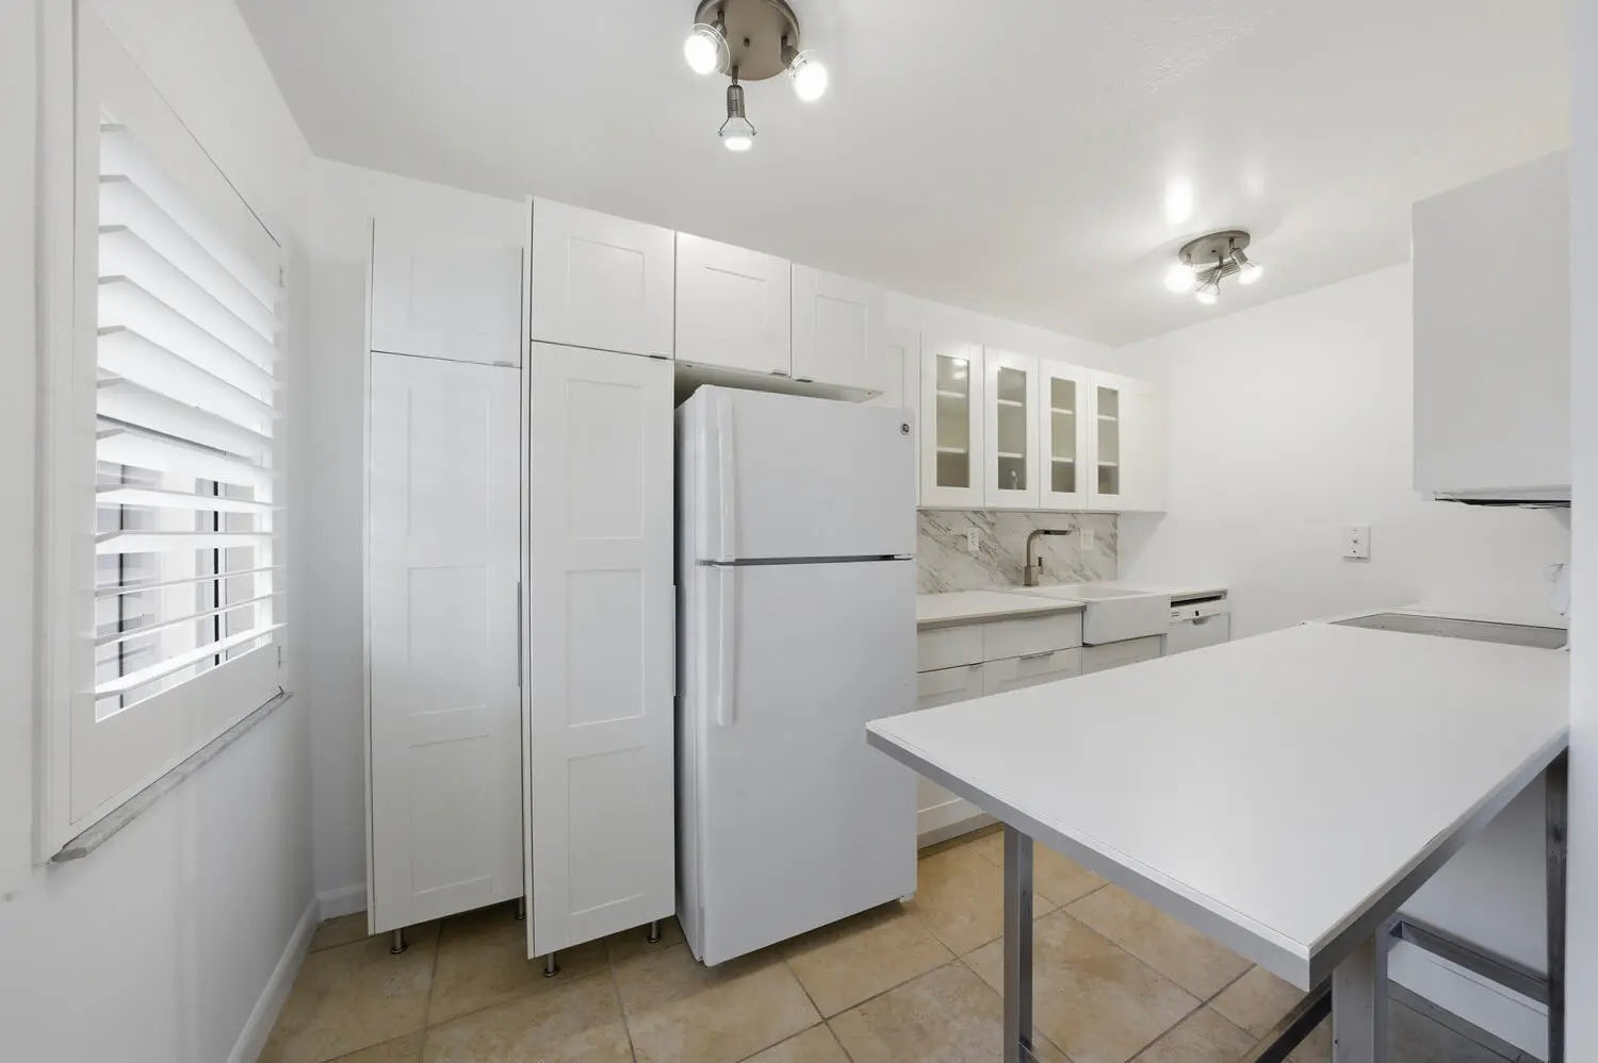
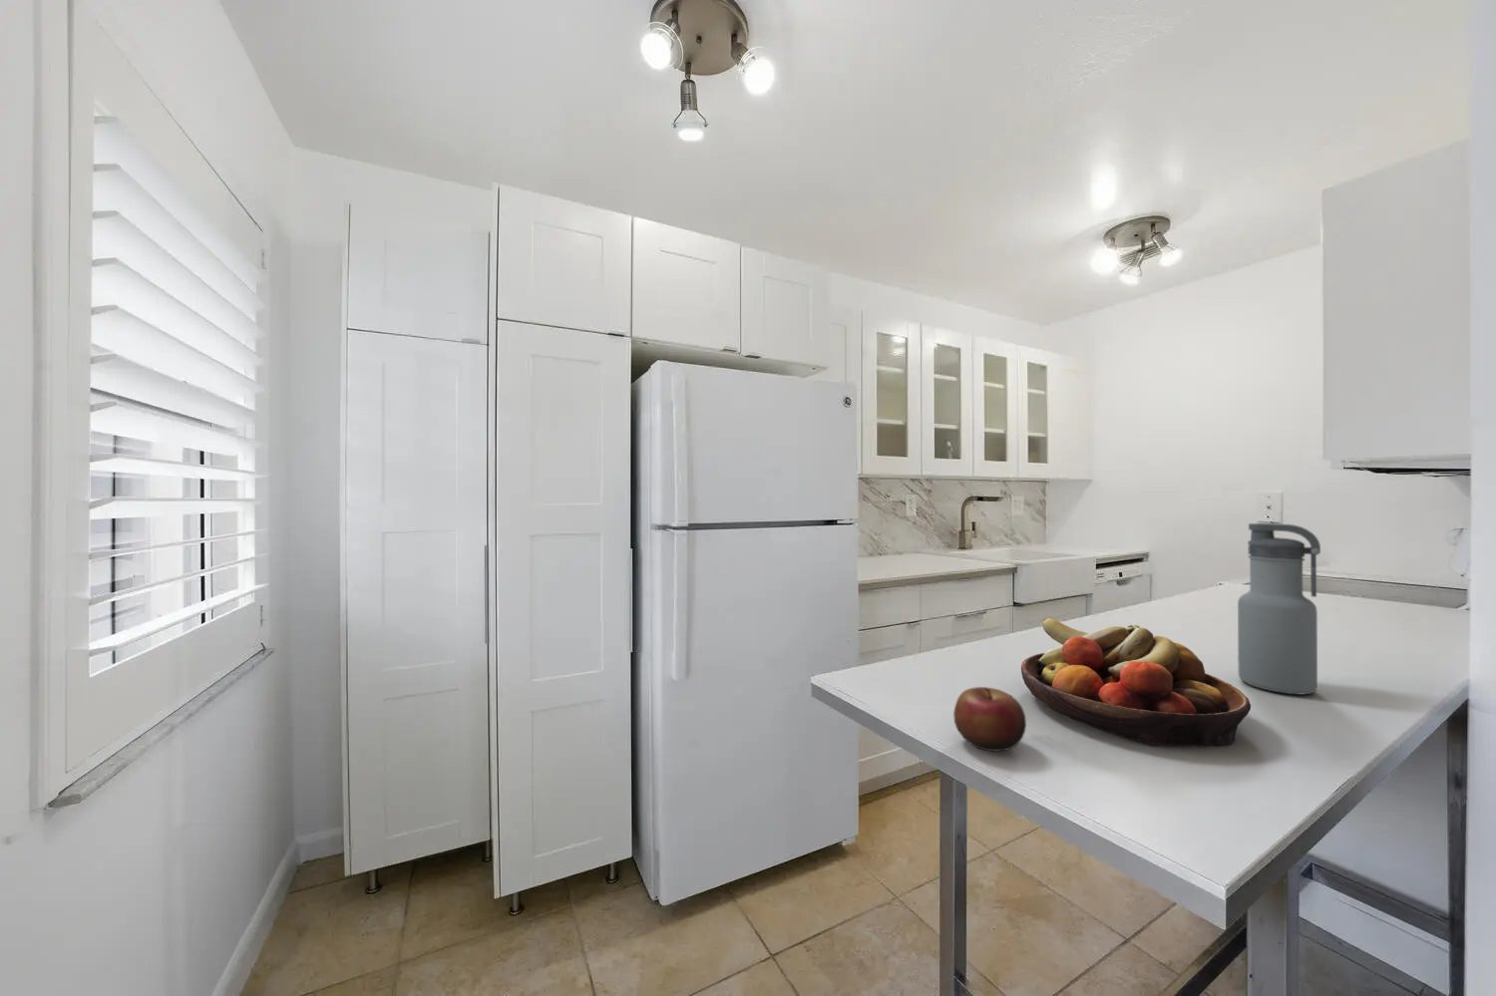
+ apple [953,686,1027,751]
+ fruit bowl [1020,617,1251,747]
+ water bottle [1237,522,1322,695]
